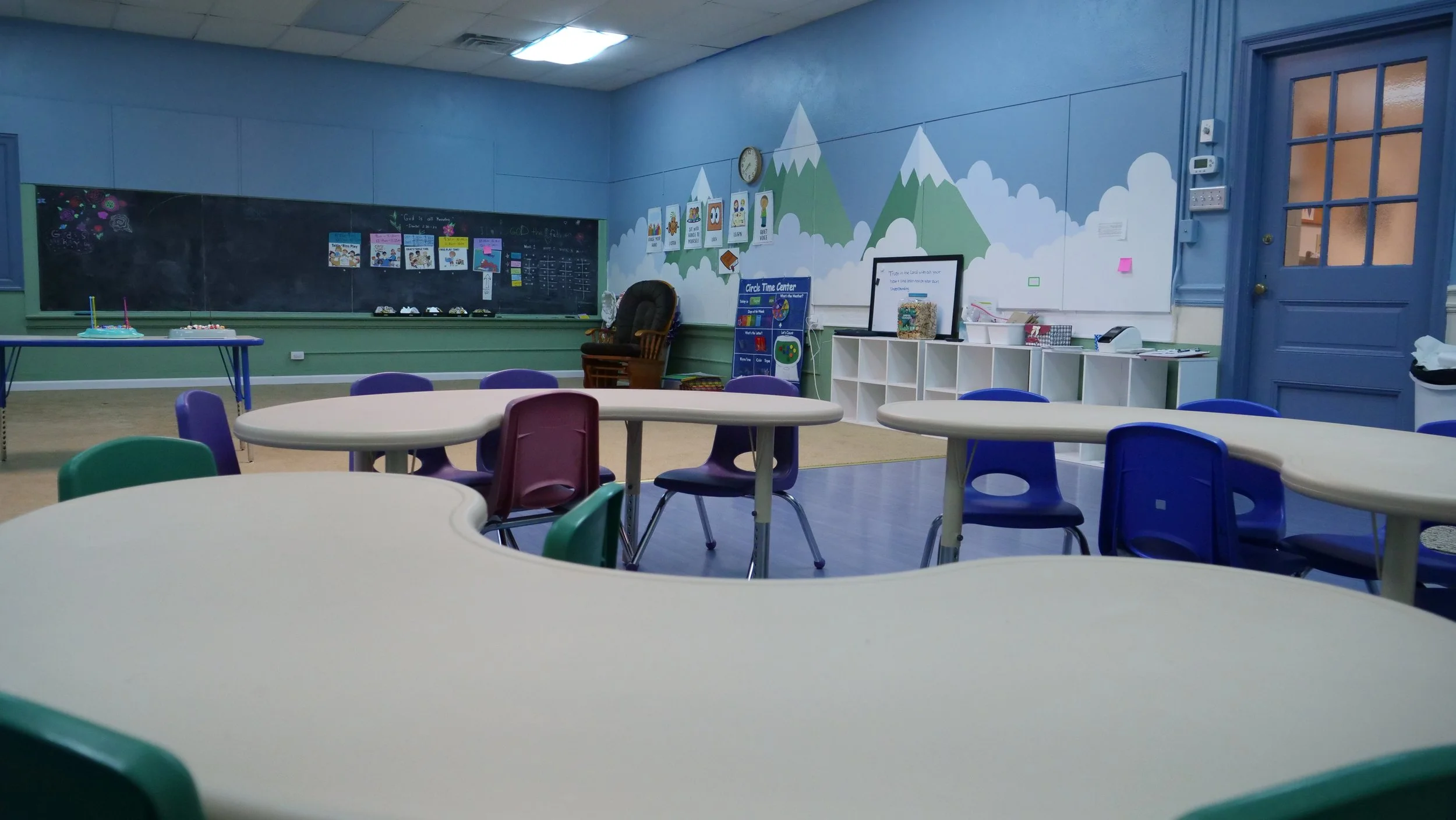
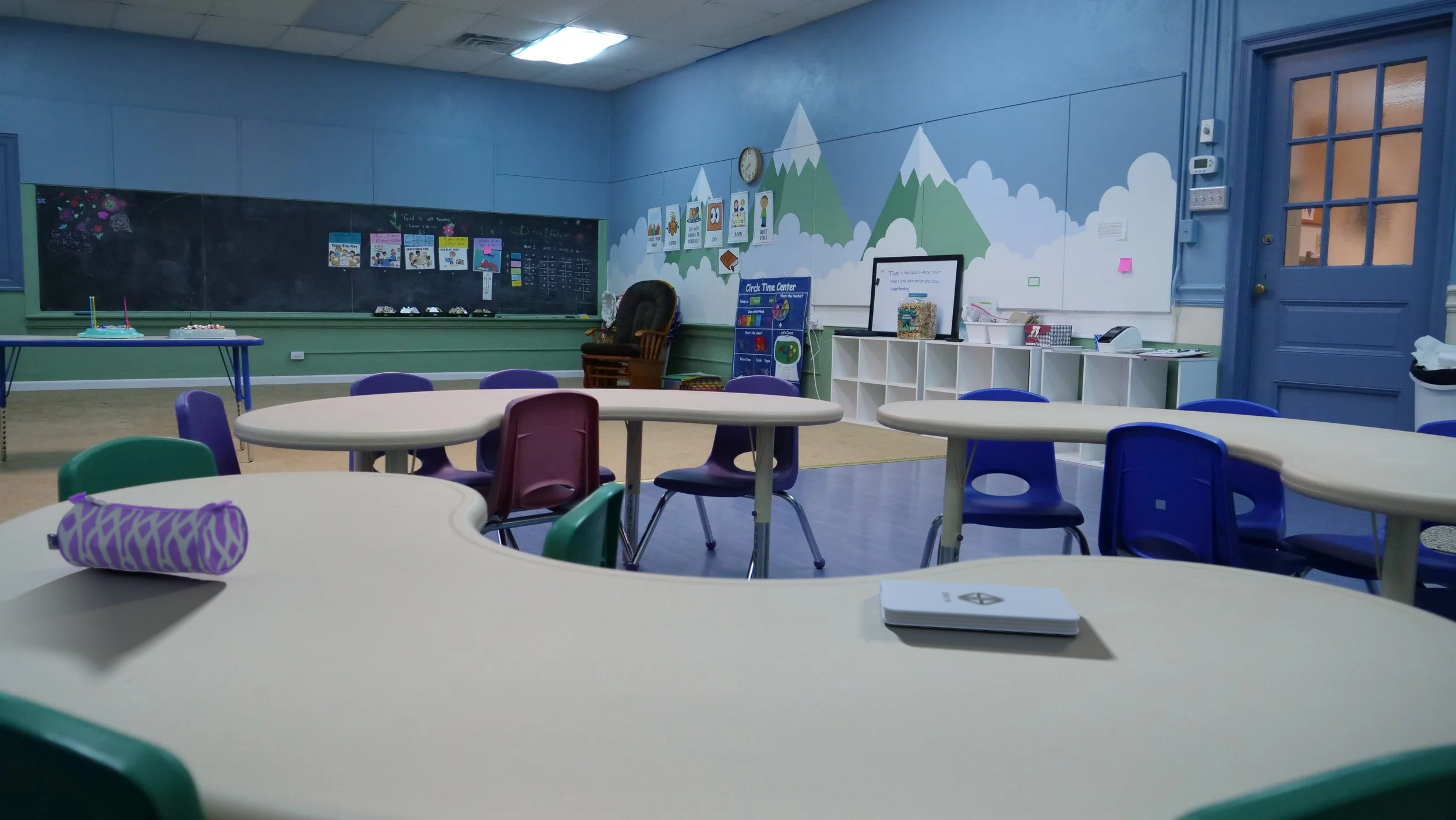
+ pencil case [46,492,249,577]
+ notepad [879,578,1080,635]
